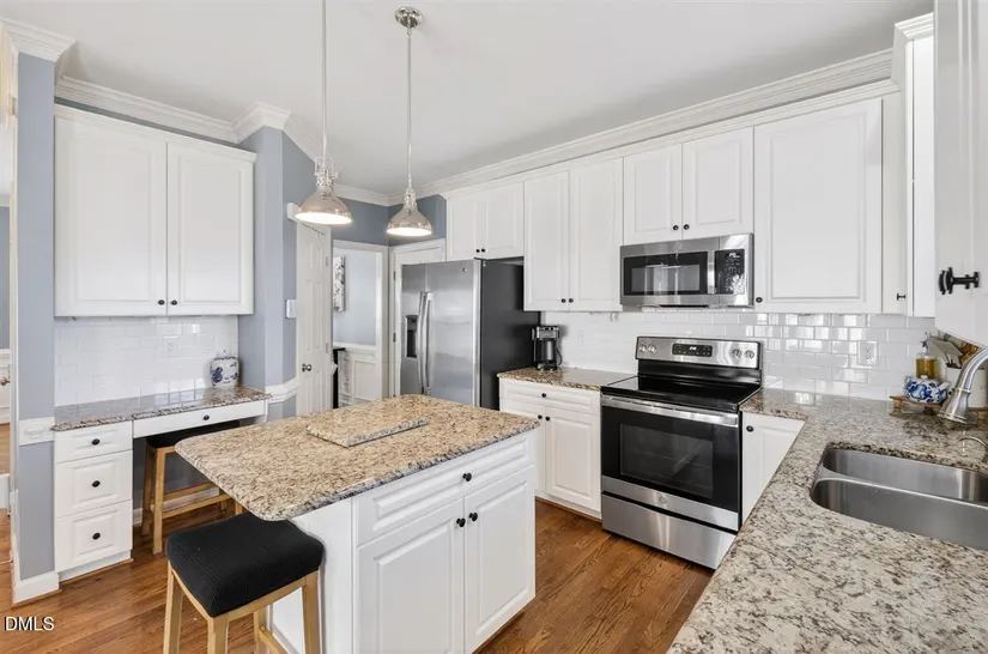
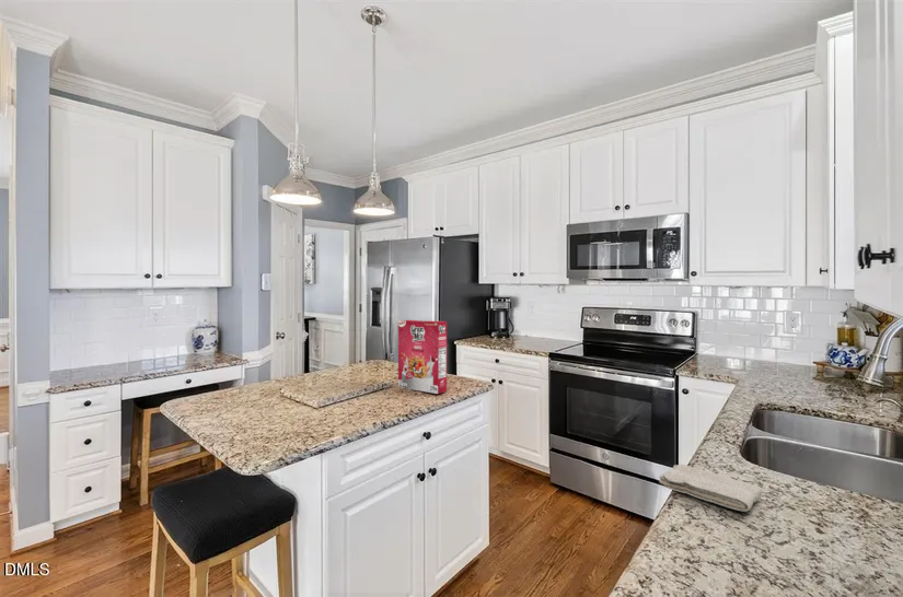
+ cereal box [397,319,448,395]
+ washcloth [658,464,763,513]
